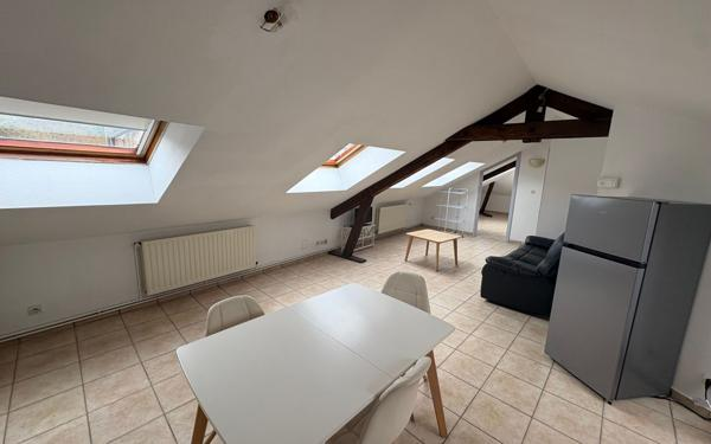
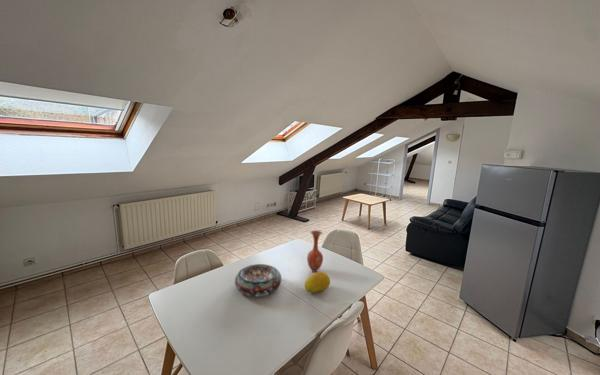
+ decorative bowl [234,263,282,297]
+ vase [306,229,324,273]
+ fruit [304,271,331,294]
